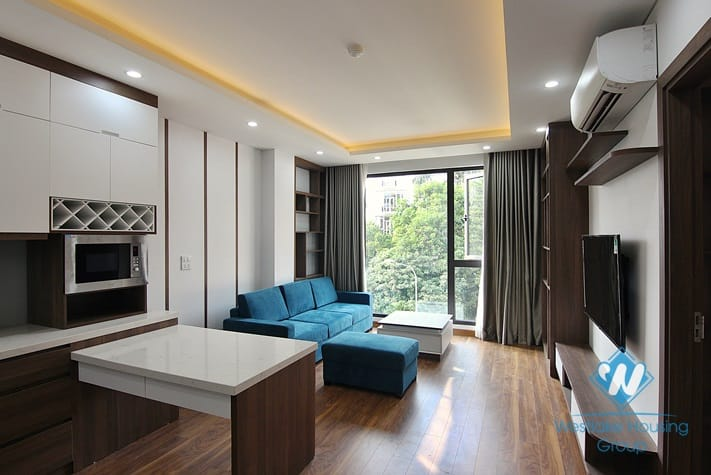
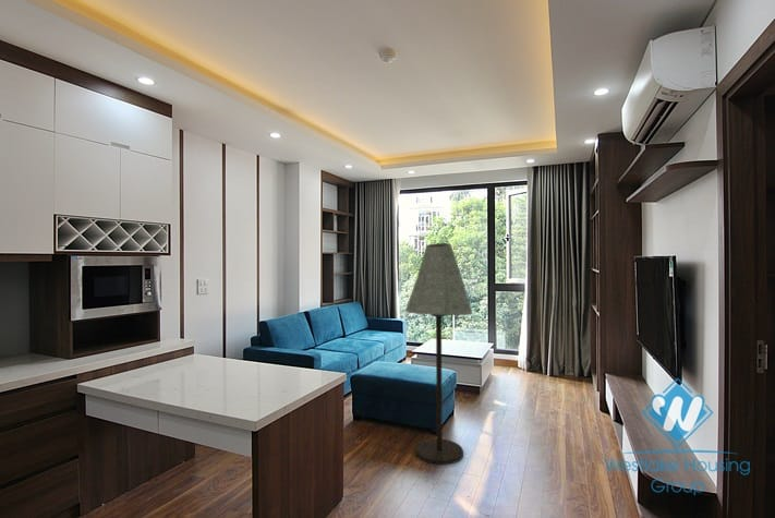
+ floor lamp [404,242,473,466]
